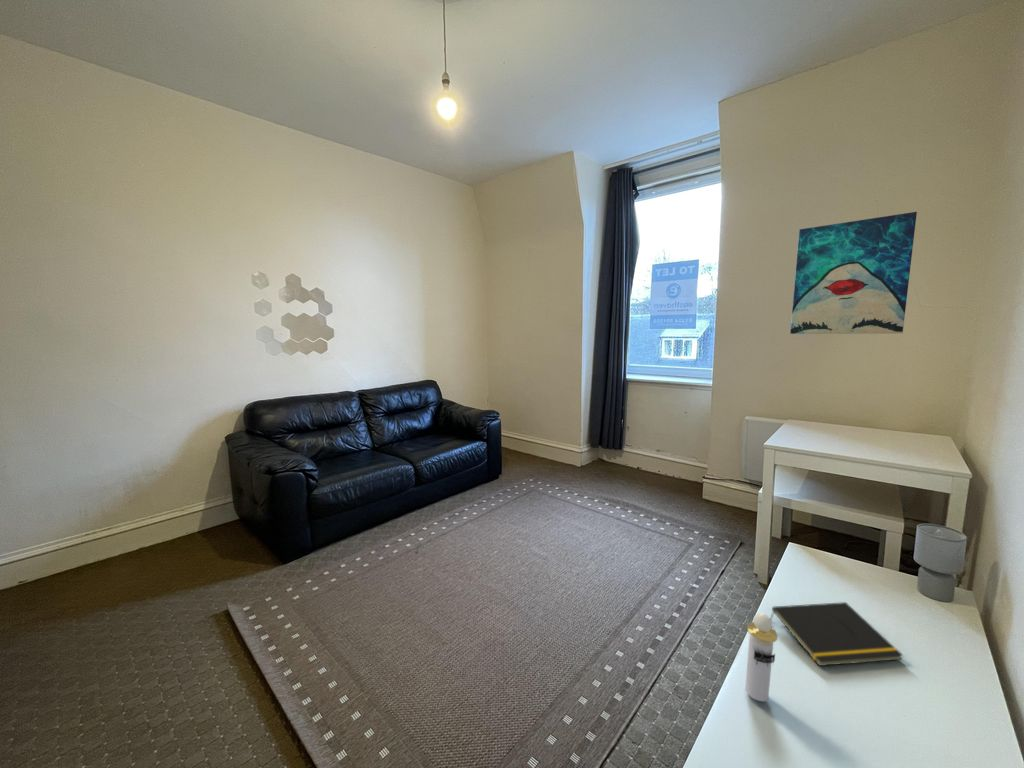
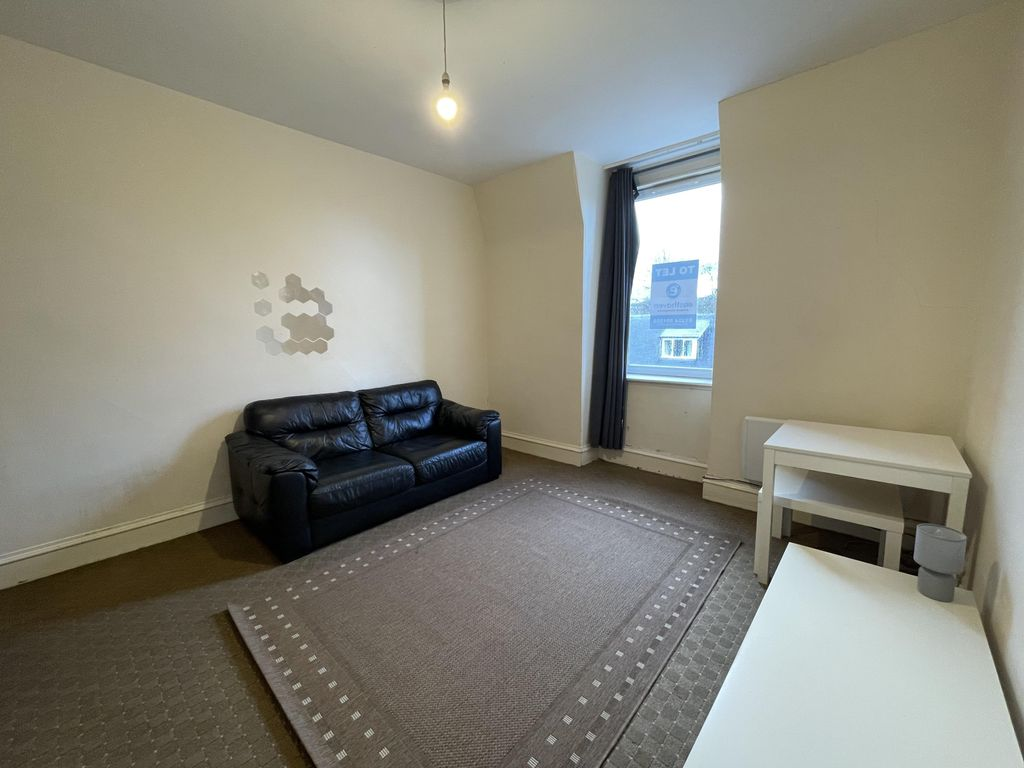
- wall art [789,211,918,335]
- perfume bottle [744,612,778,702]
- notepad [770,601,905,667]
